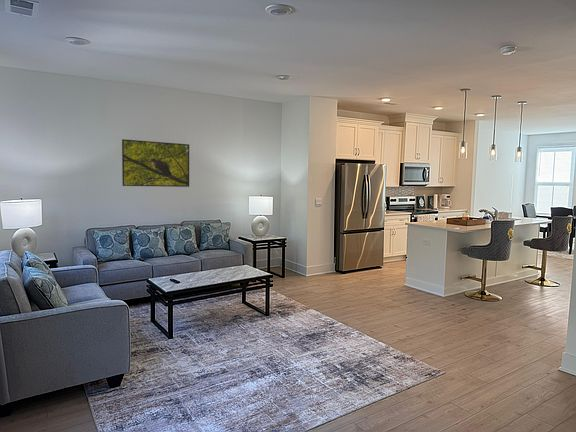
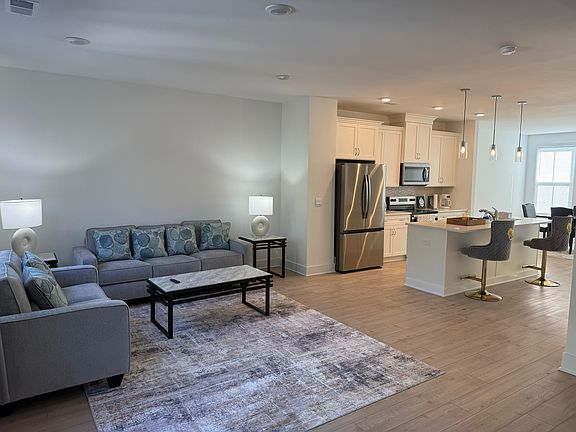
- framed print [121,138,190,188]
